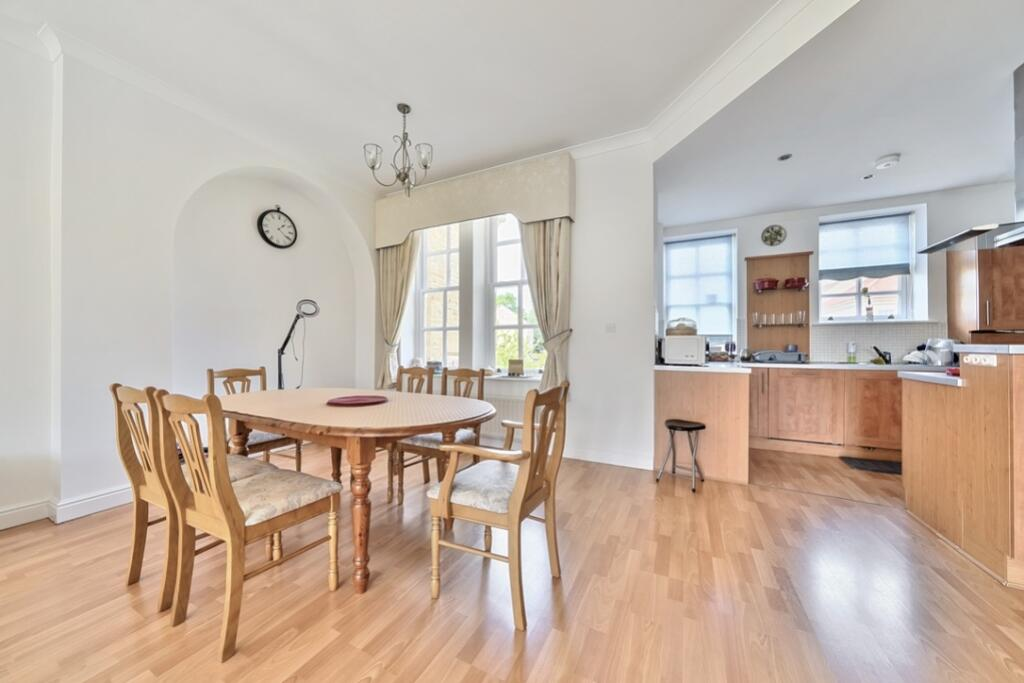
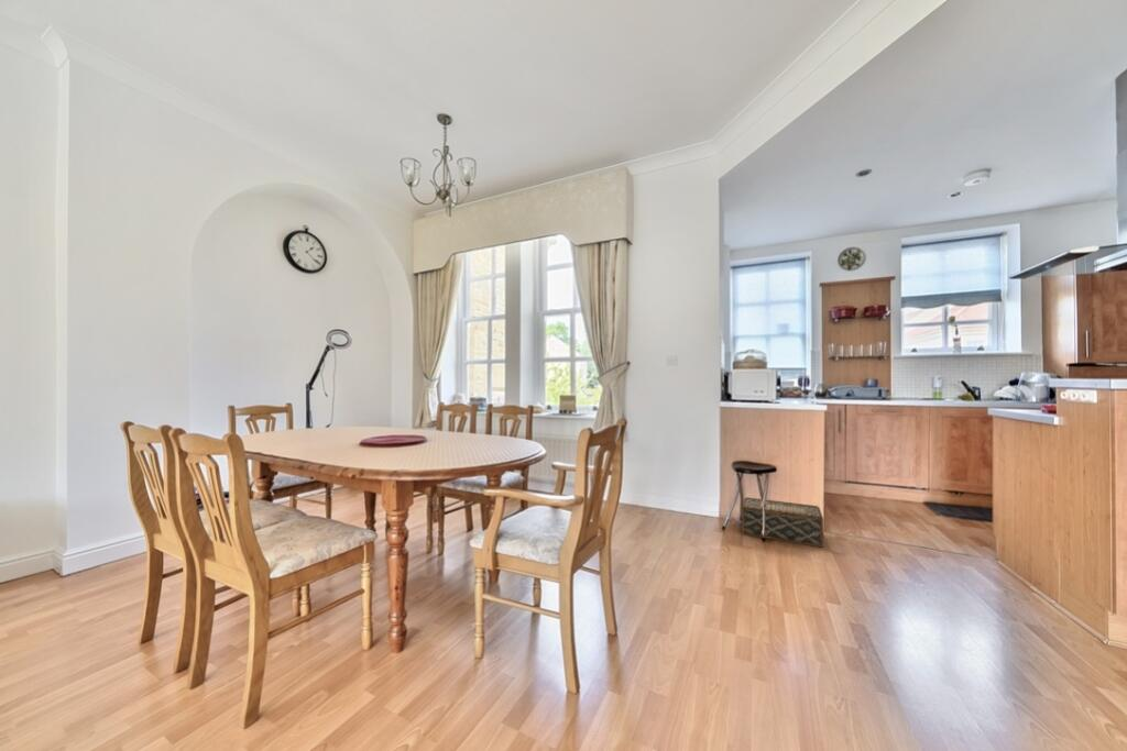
+ woven basket [741,496,824,548]
